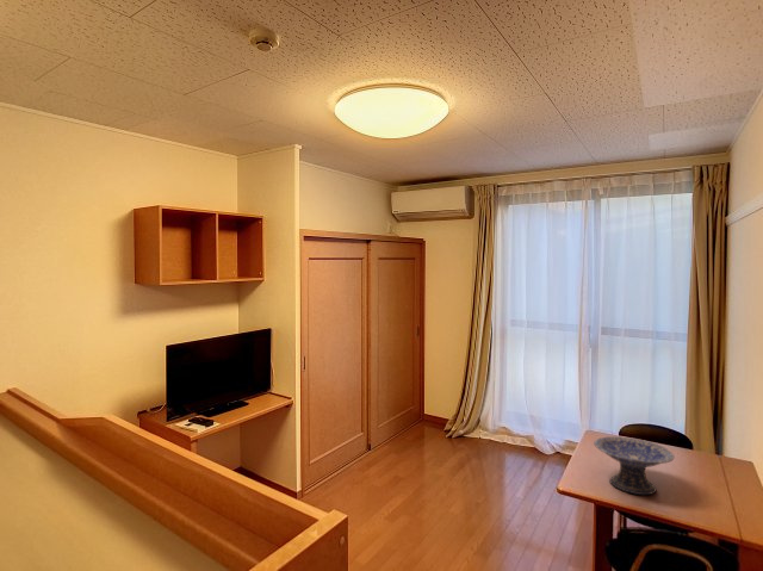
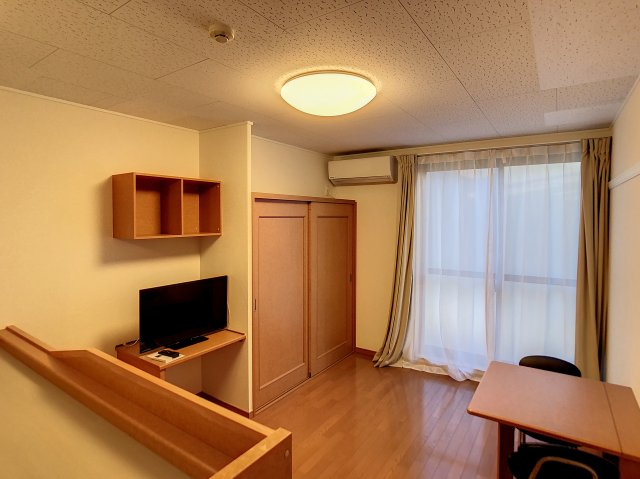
- decorative bowl [593,435,675,496]
